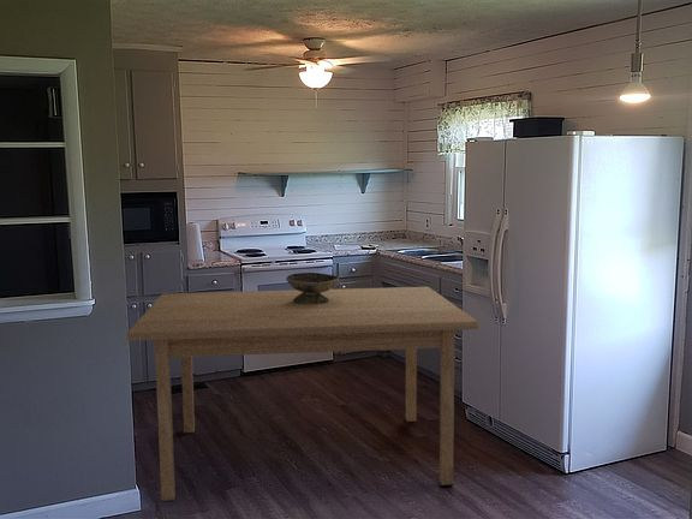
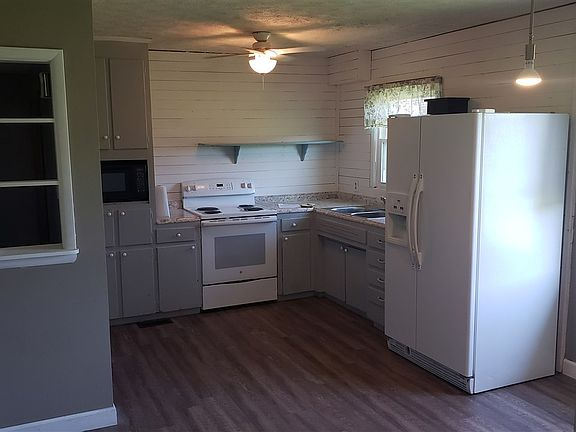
- table [126,286,479,503]
- decorative bowl [285,272,340,304]
